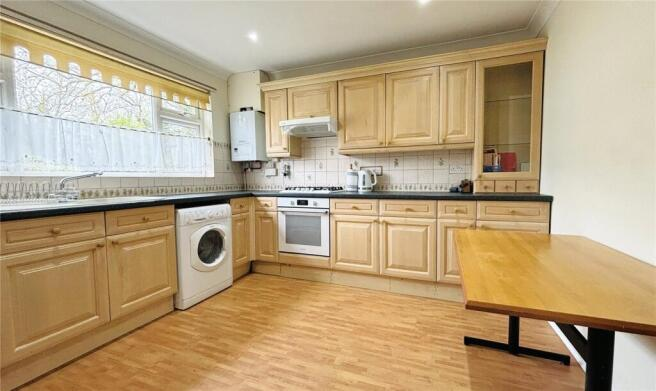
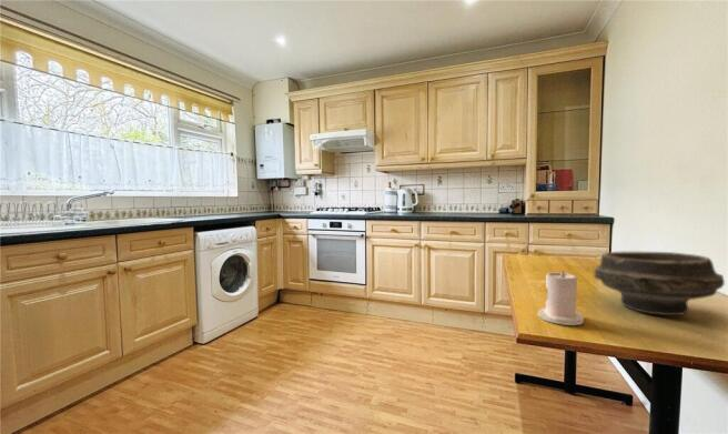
+ candle [537,270,585,326]
+ bowl [593,251,726,316]
